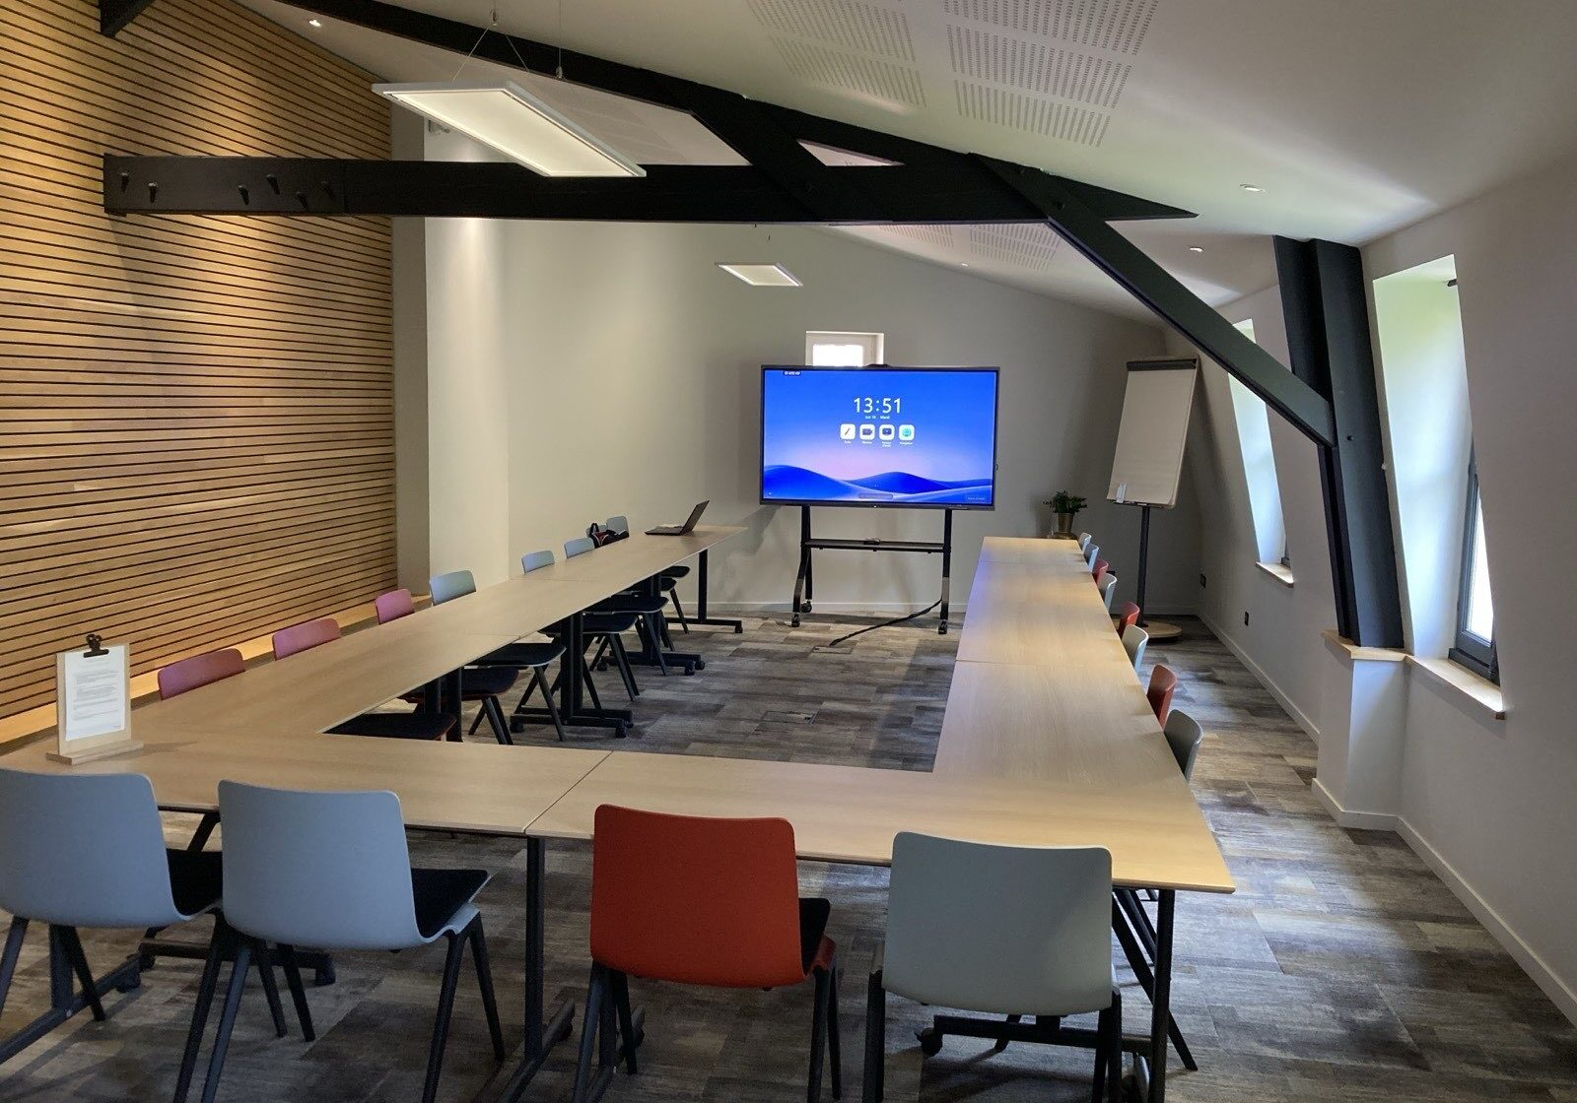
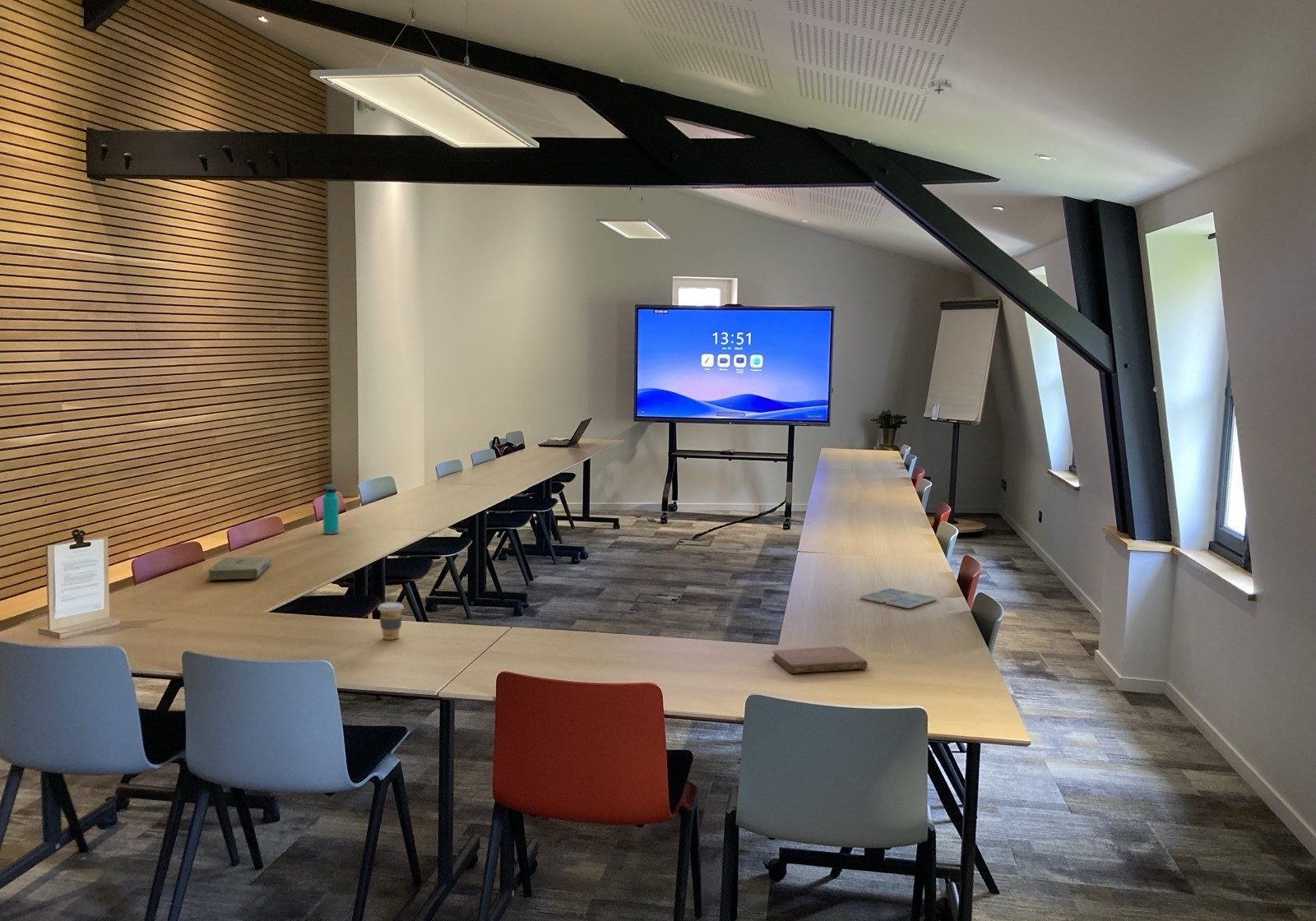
+ coffee cup [377,601,405,641]
+ notebook [772,646,869,674]
+ drink coaster [859,587,938,609]
+ book [206,556,272,581]
+ water bottle [322,484,340,535]
+ smoke detector [921,78,955,96]
